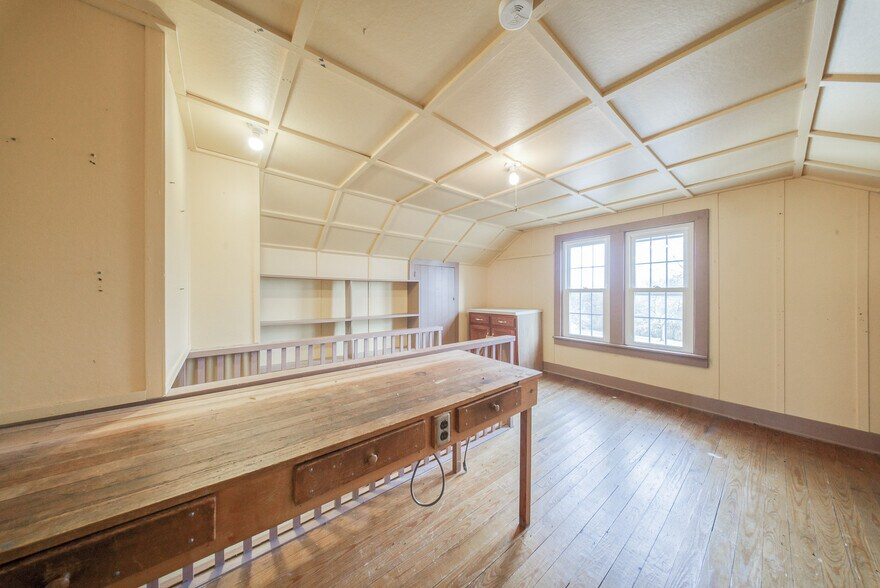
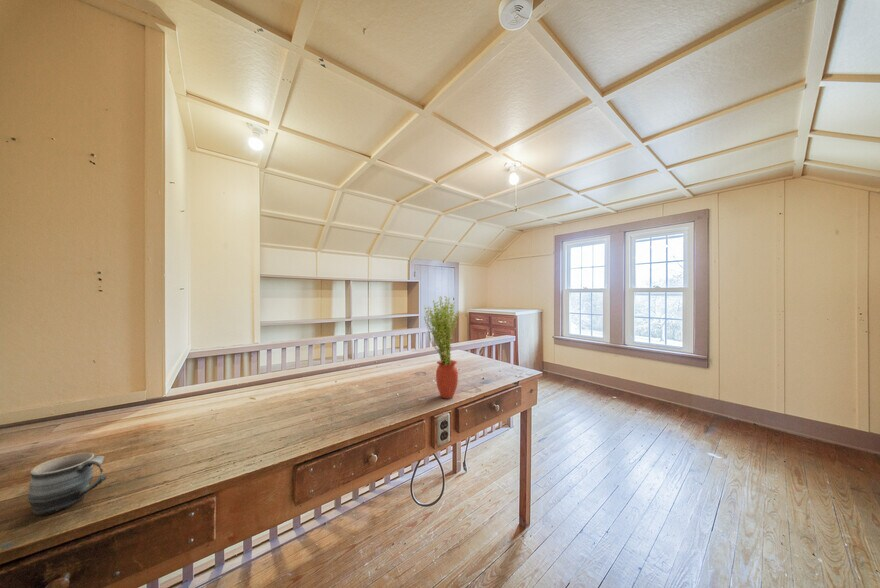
+ mug [27,452,107,516]
+ potted plant [423,295,460,399]
